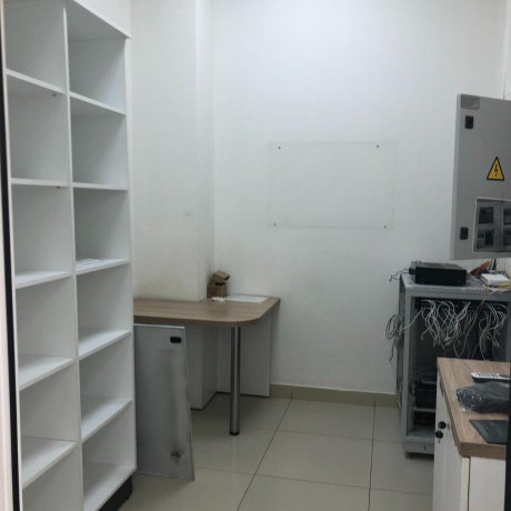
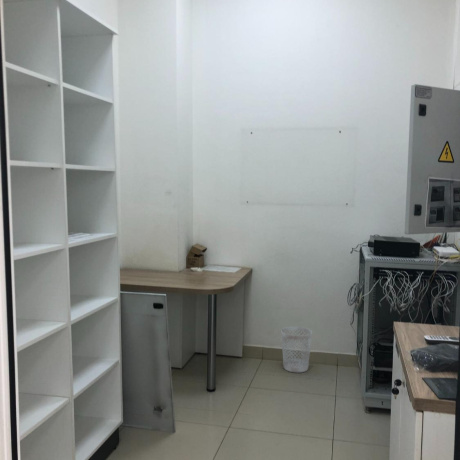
+ wastebasket [280,326,313,373]
